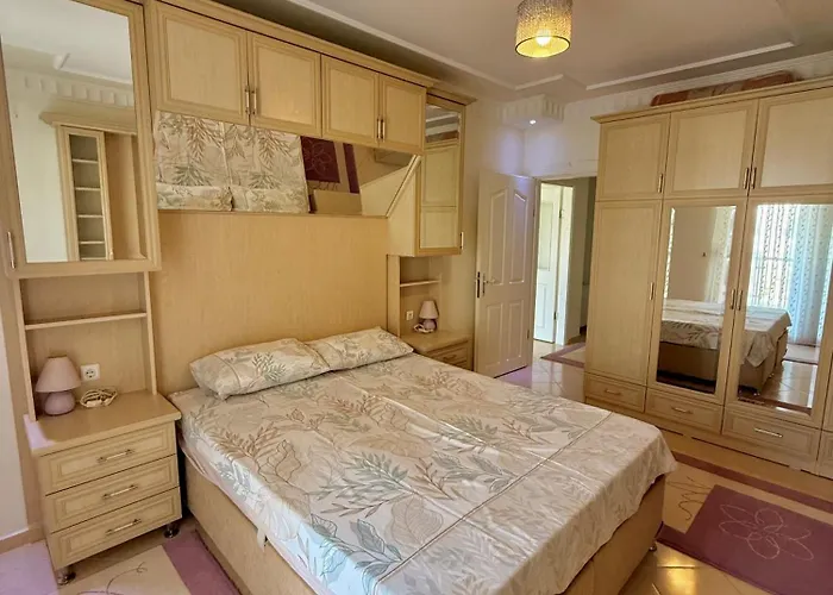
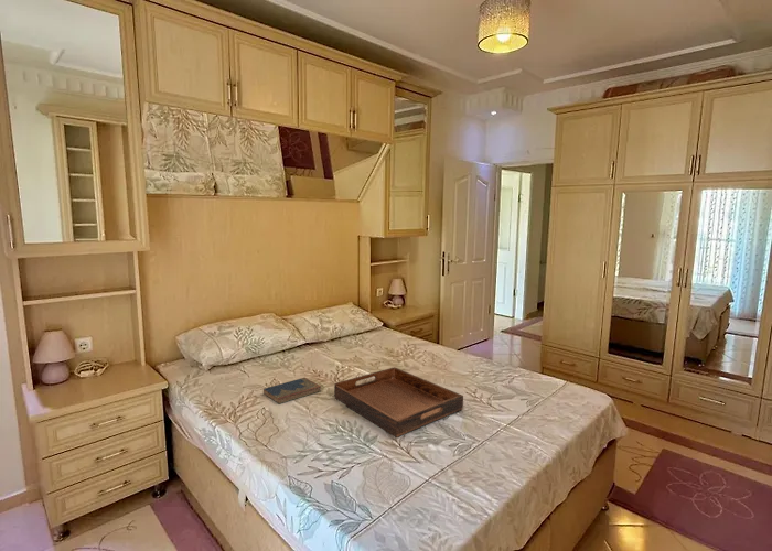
+ serving tray [333,366,464,439]
+ hardcover book [262,377,322,404]
